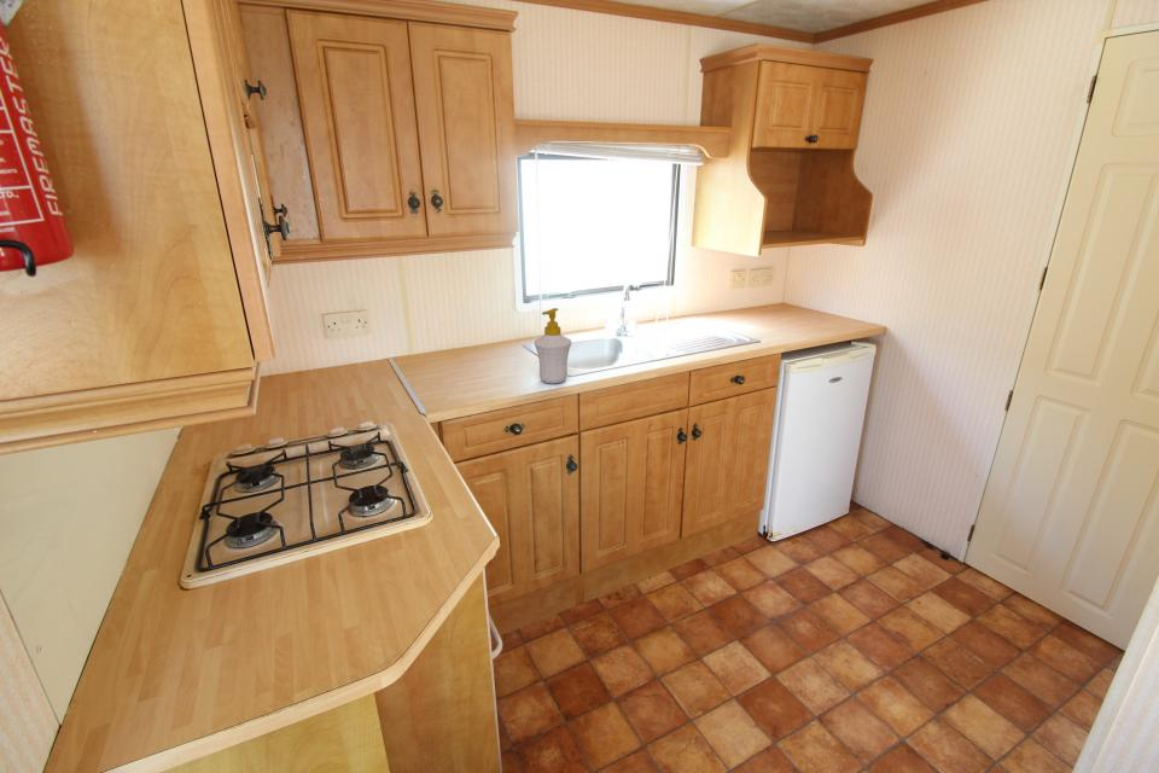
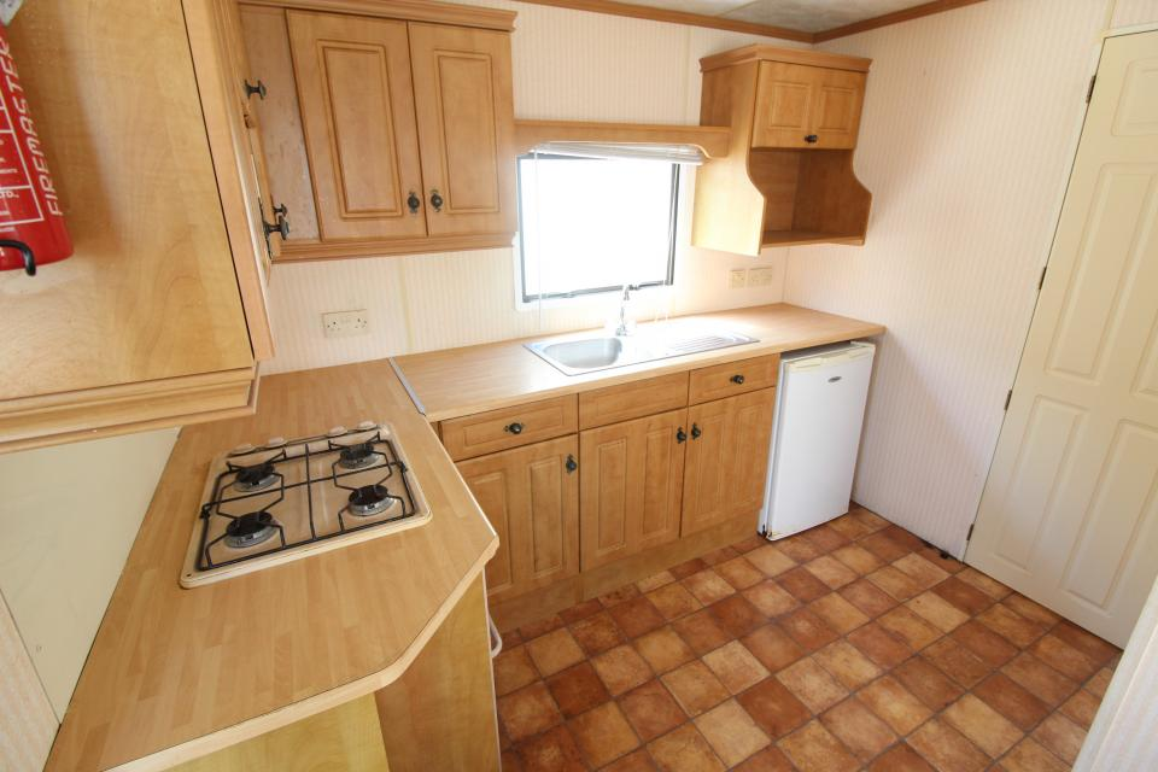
- soap bottle [534,307,572,384]
